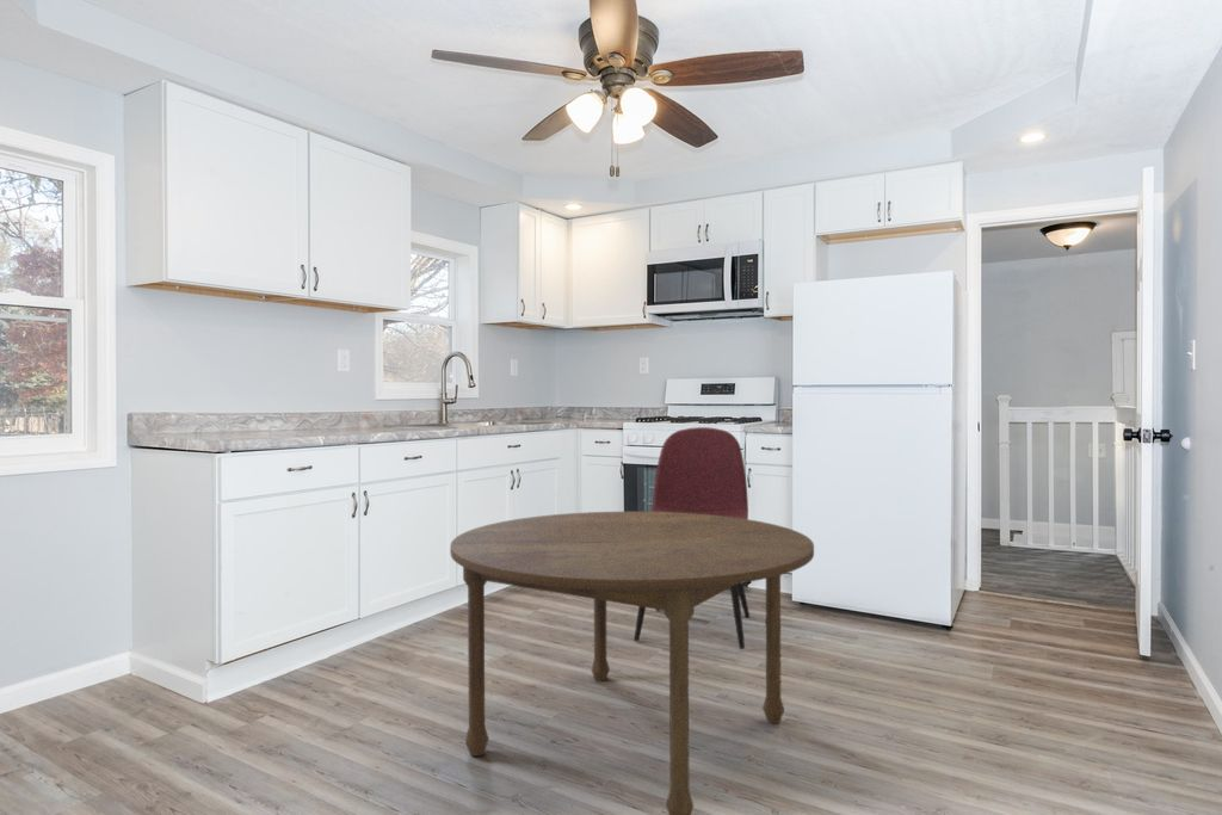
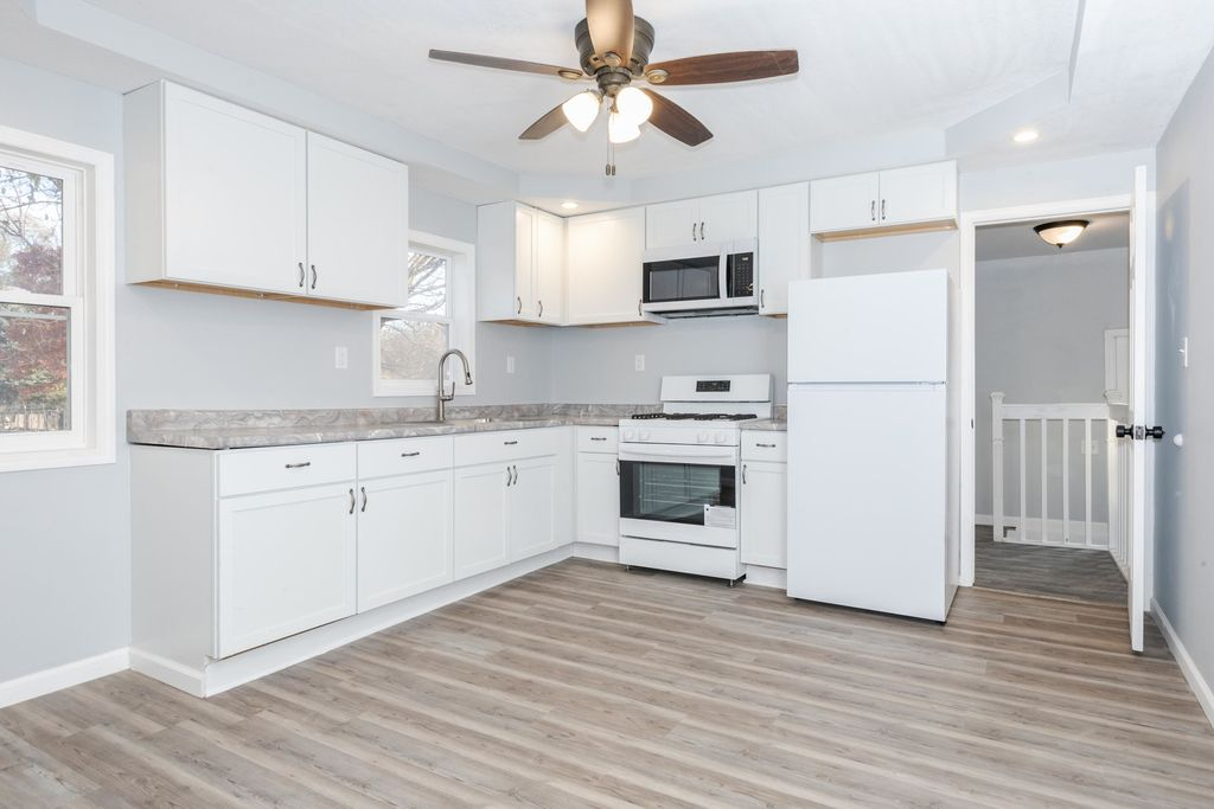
- dining table [449,511,815,815]
- dining chair [632,426,751,650]
